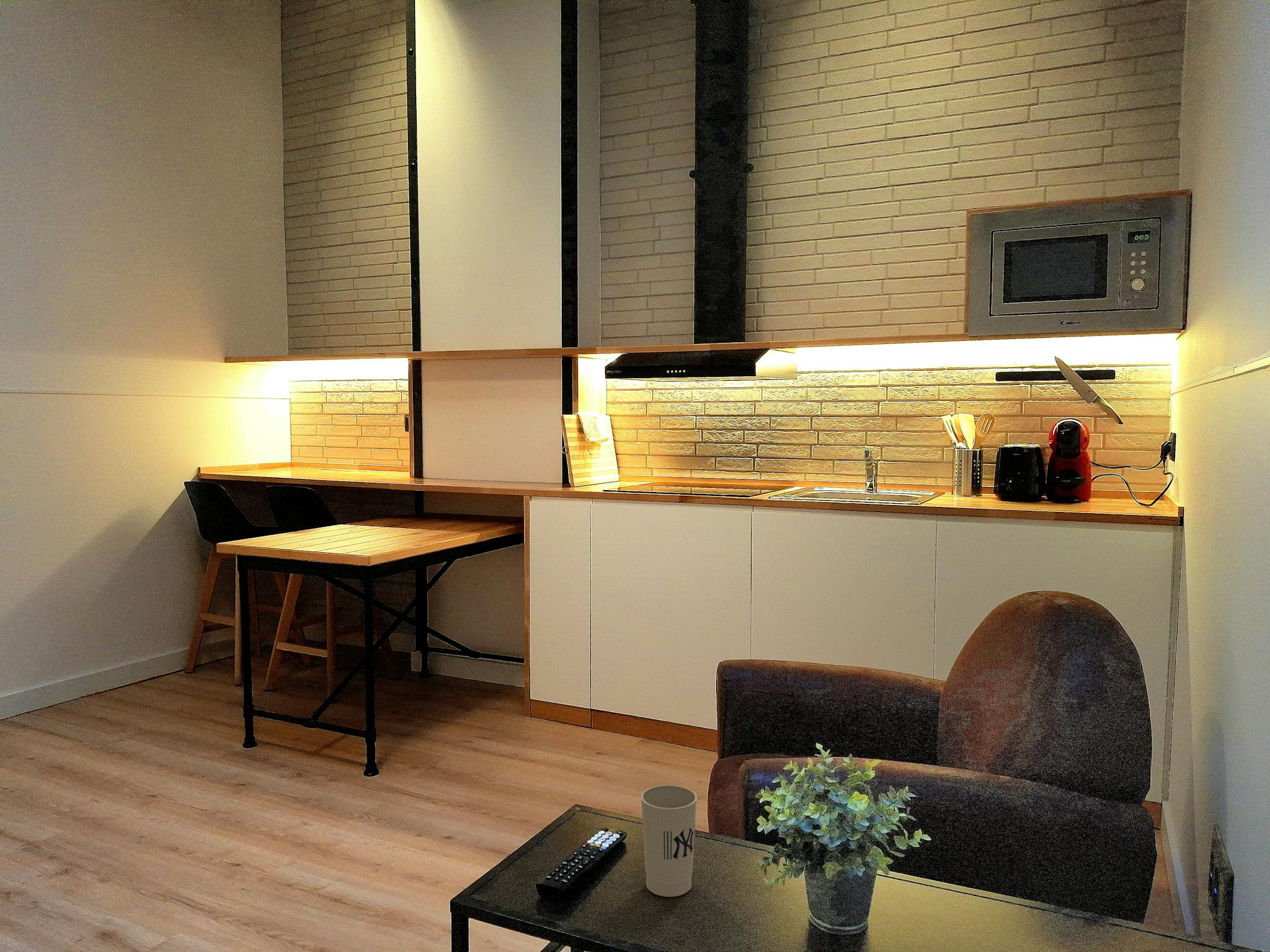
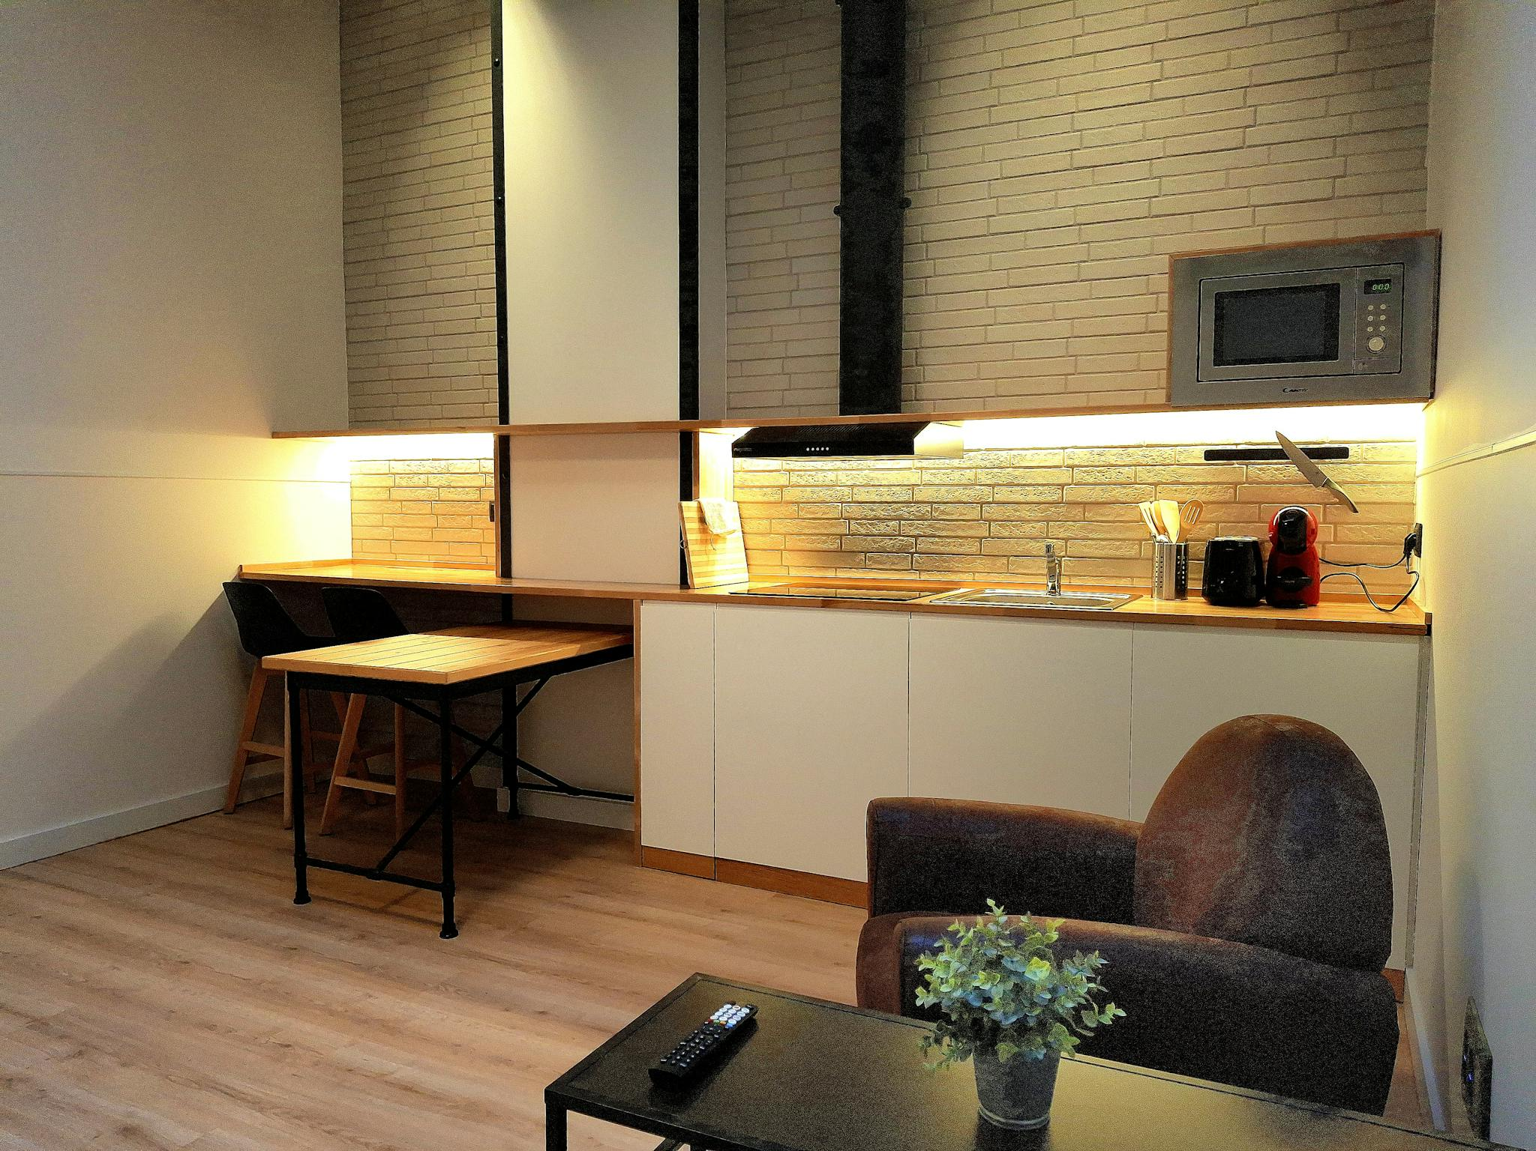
- cup [640,785,698,897]
